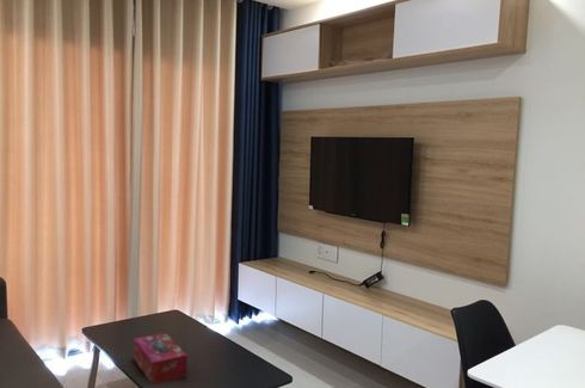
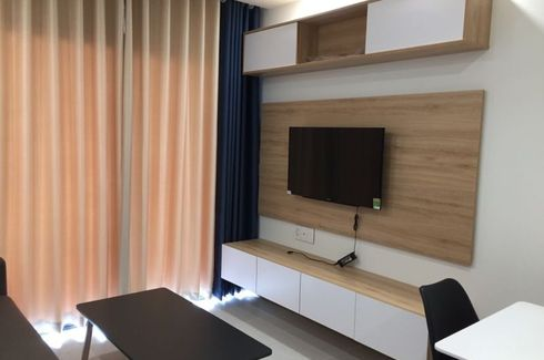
- tissue box [133,332,189,386]
